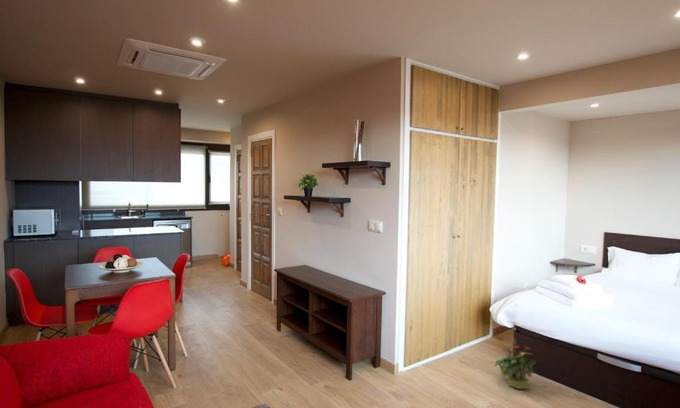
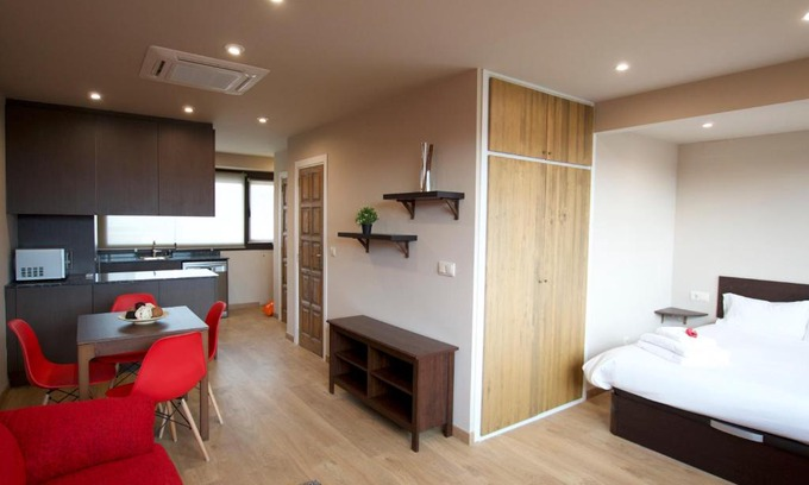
- potted plant [493,345,536,390]
